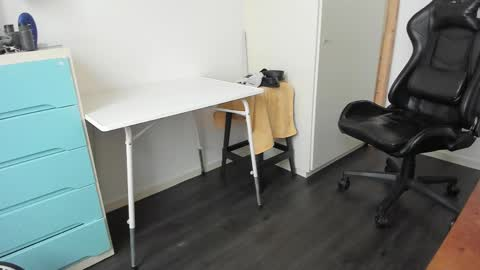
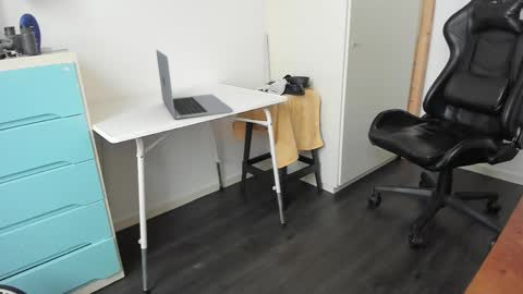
+ laptop [155,49,234,120]
